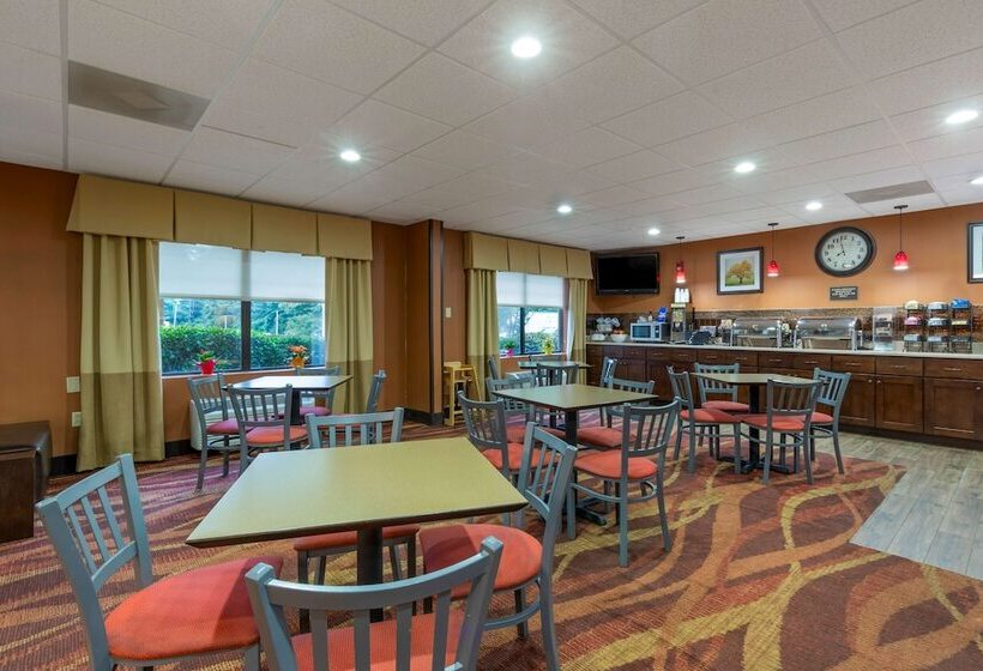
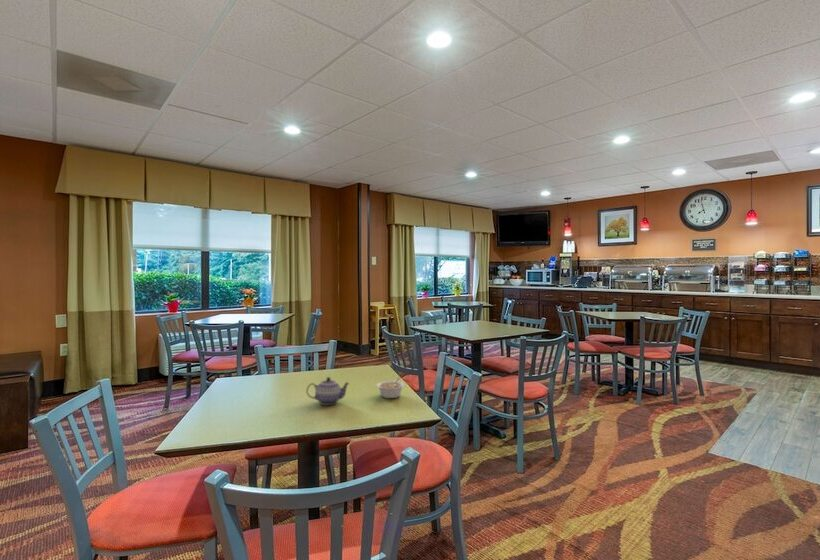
+ legume [376,377,405,399]
+ teapot [305,376,351,406]
